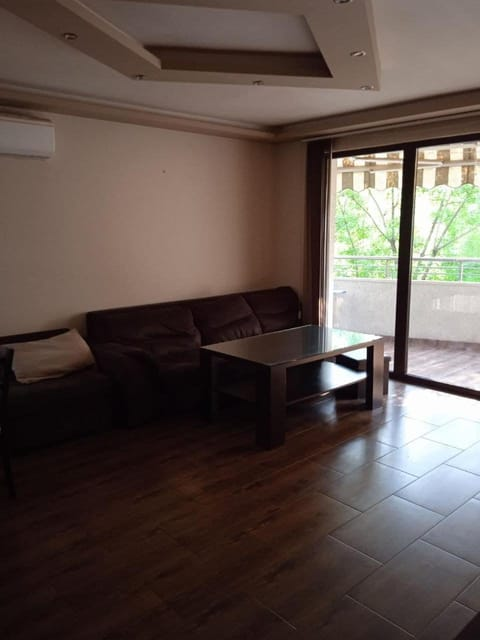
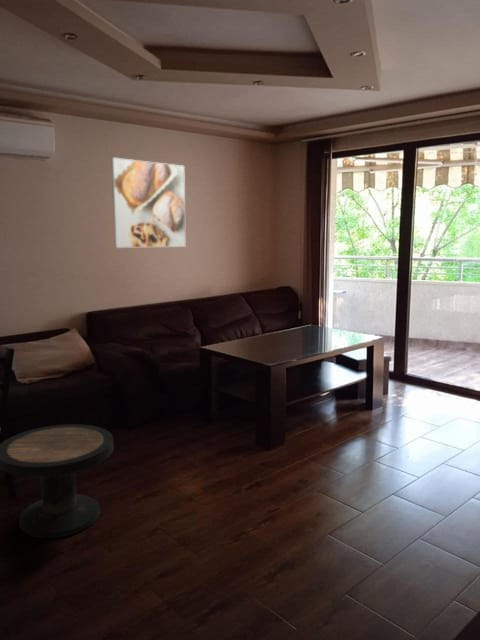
+ side table [0,423,115,539]
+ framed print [111,157,187,249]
